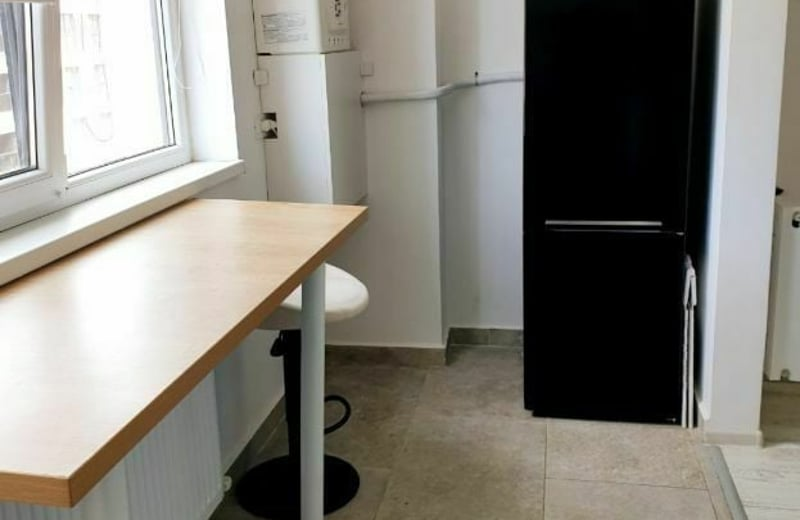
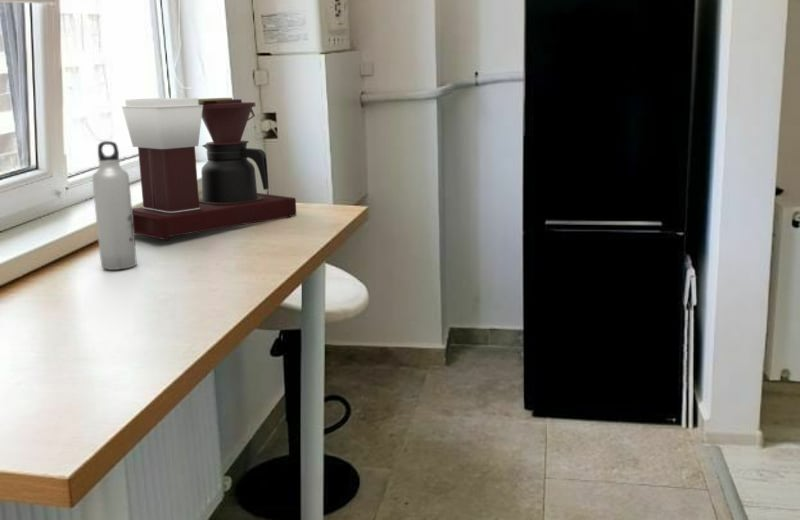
+ water bottle [91,140,138,271]
+ coffee maker [120,97,297,241]
